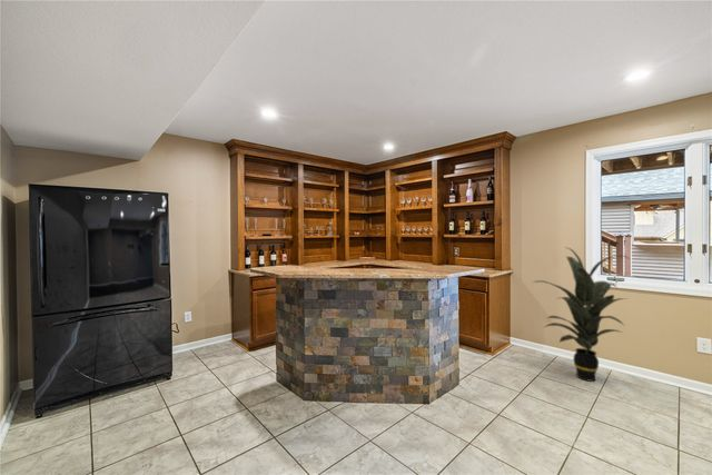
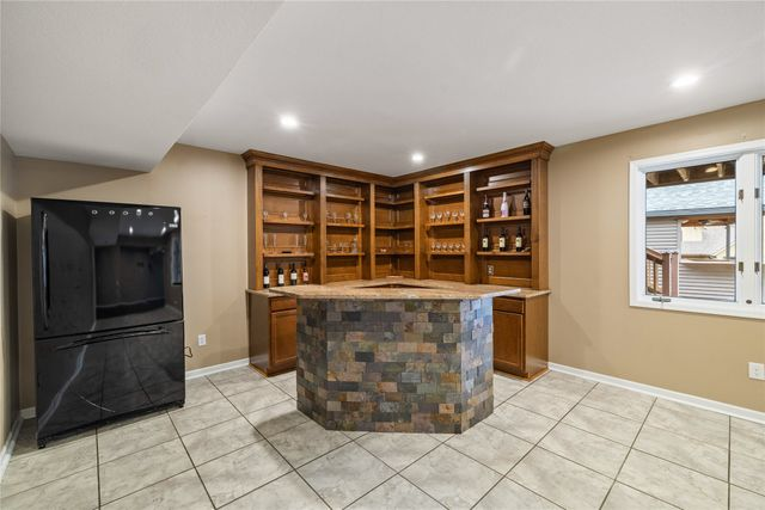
- indoor plant [531,246,631,383]
